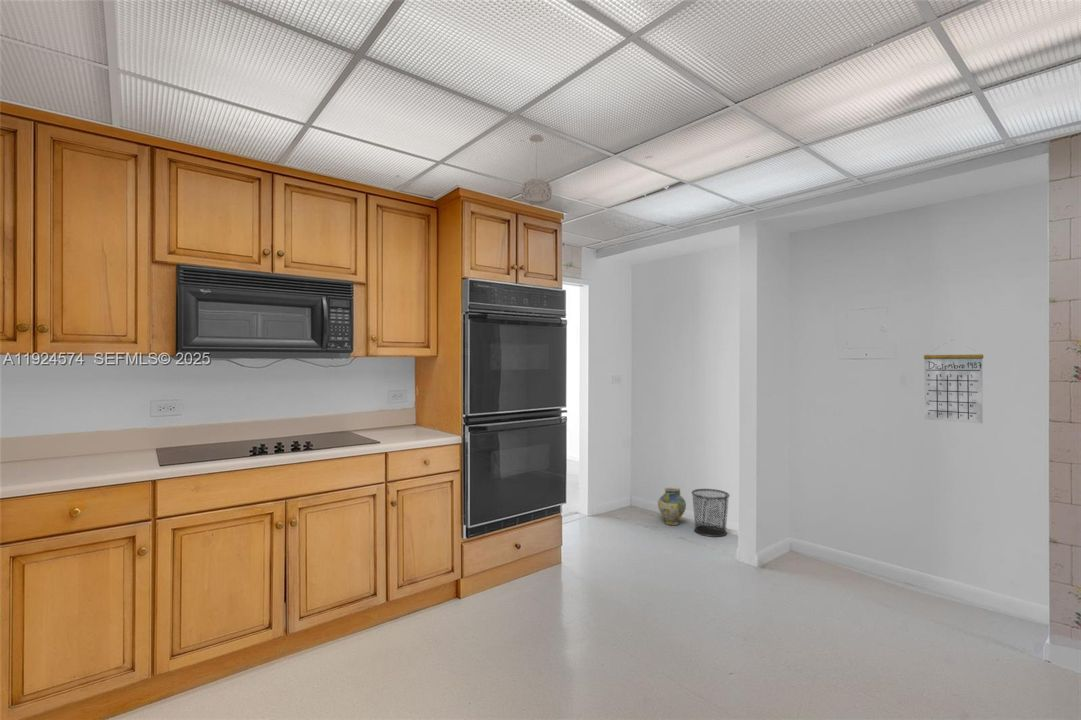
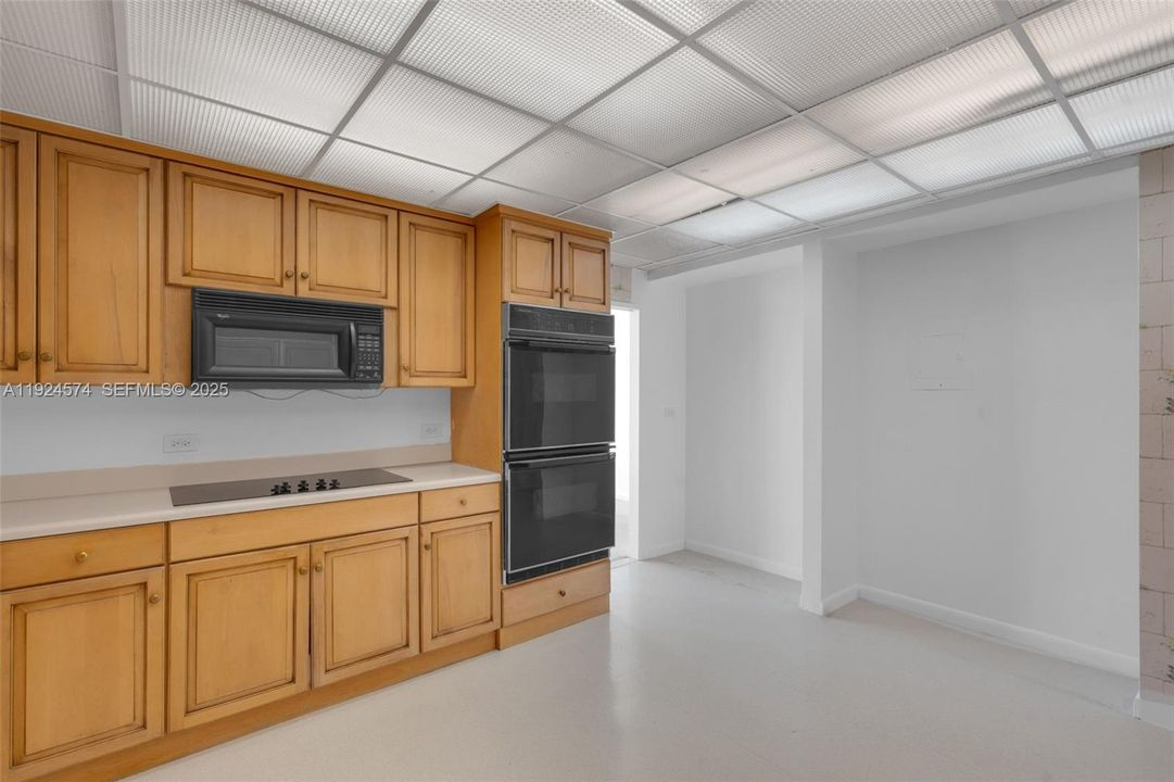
- waste bin [690,488,731,538]
- pendant light [520,133,553,207]
- ceramic jug [657,487,687,526]
- calendar [923,338,984,424]
